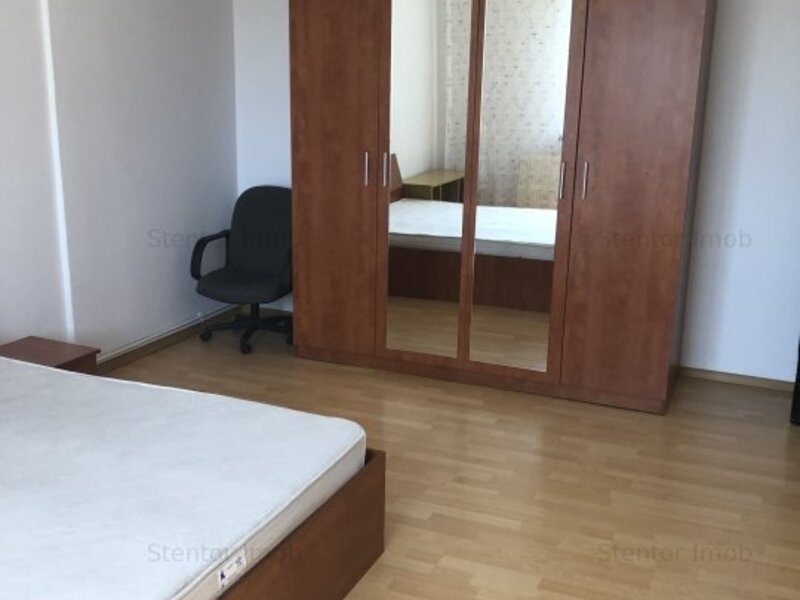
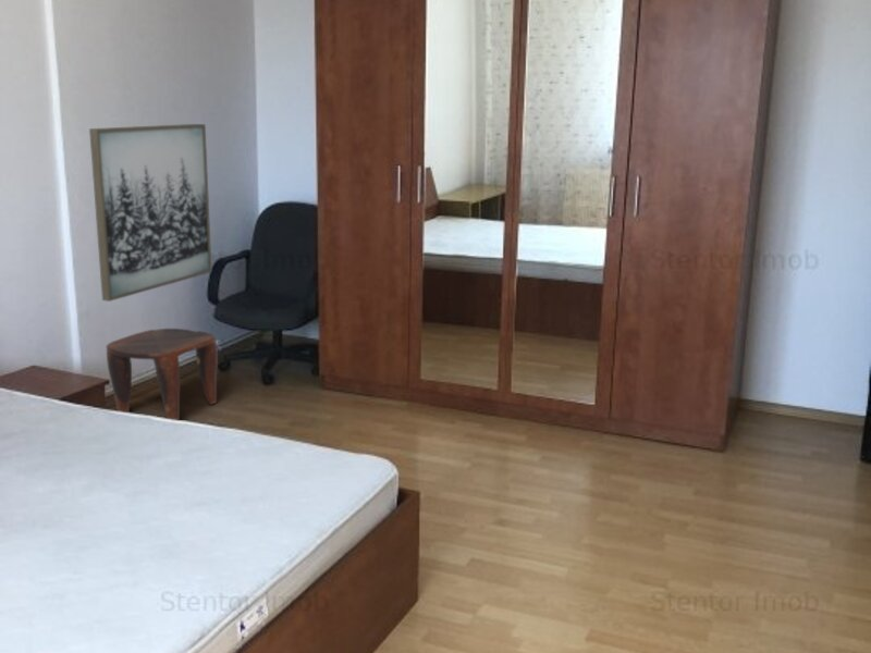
+ wall art [88,123,212,303]
+ stool [106,328,219,421]
